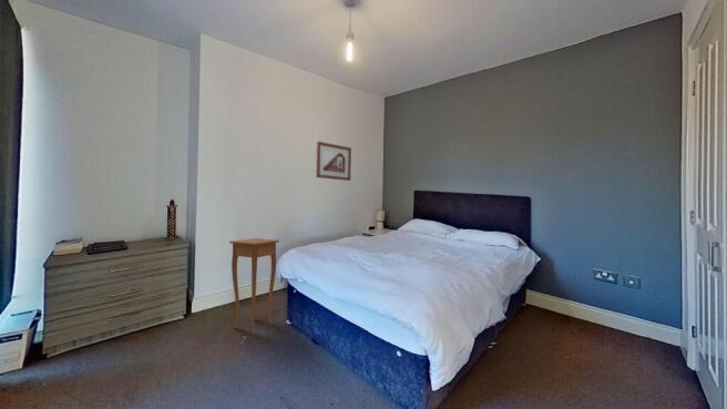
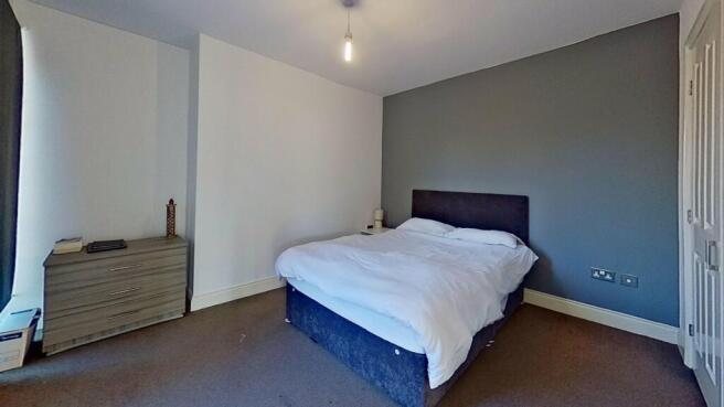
- side table [228,237,280,335]
- picture frame [315,141,352,182]
